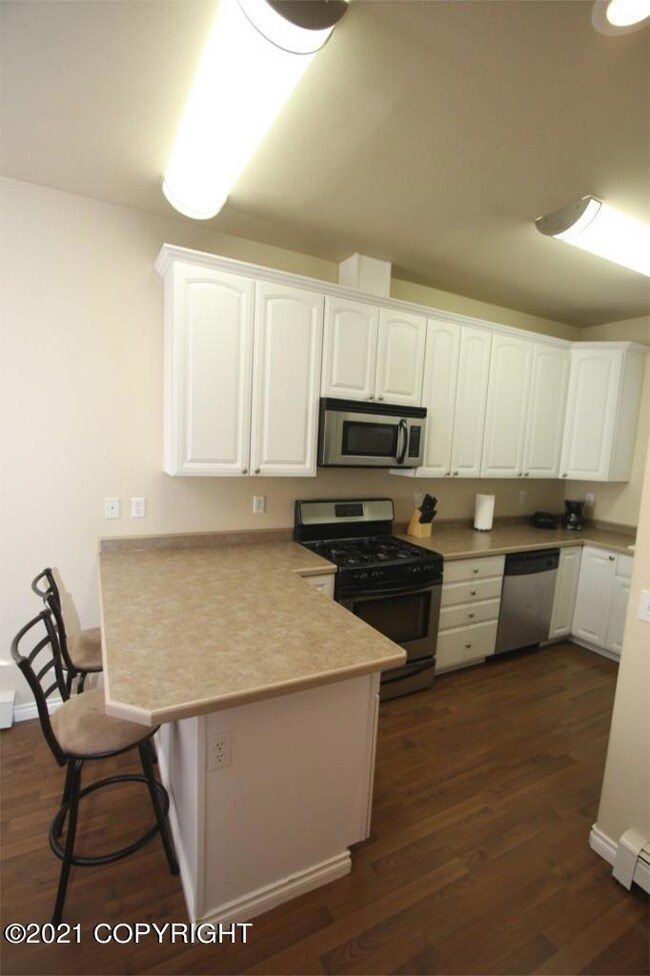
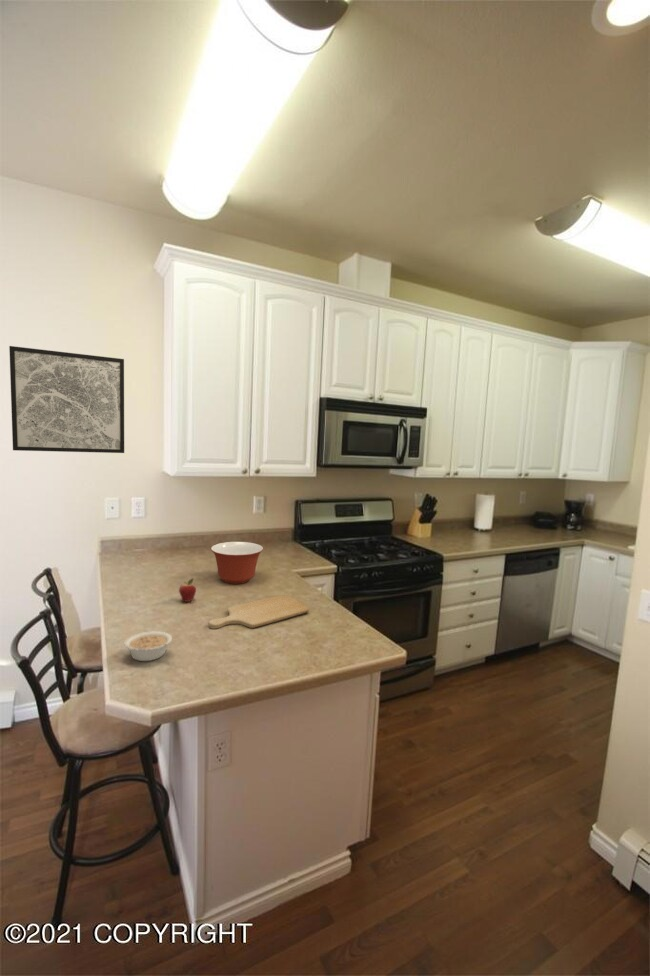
+ legume [124,630,174,662]
+ chopping board [208,594,310,630]
+ mixing bowl [210,541,264,585]
+ wall art [8,345,125,454]
+ fruit [178,577,197,603]
